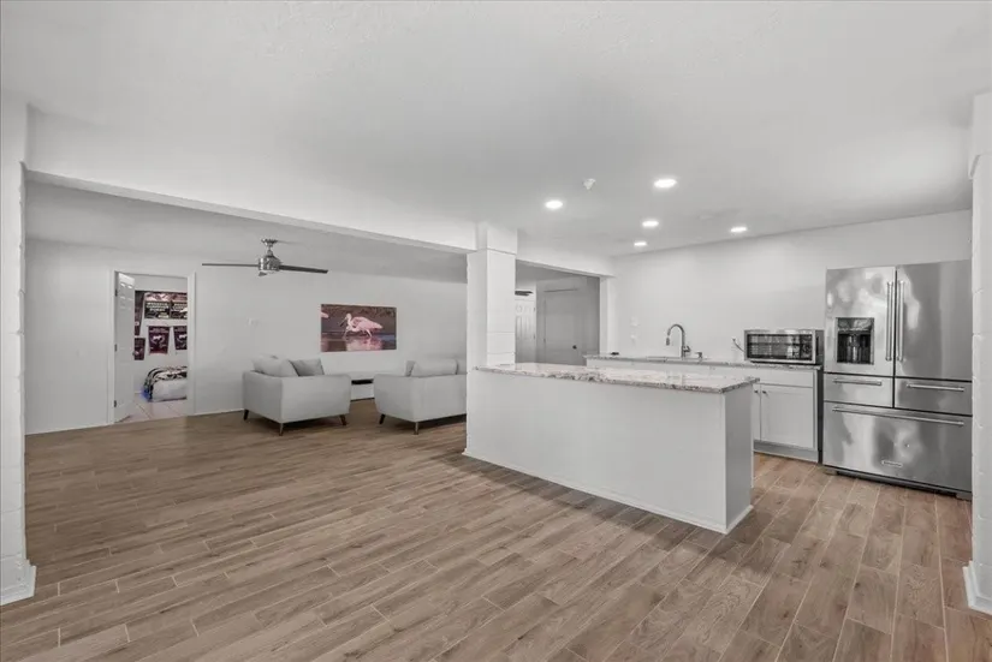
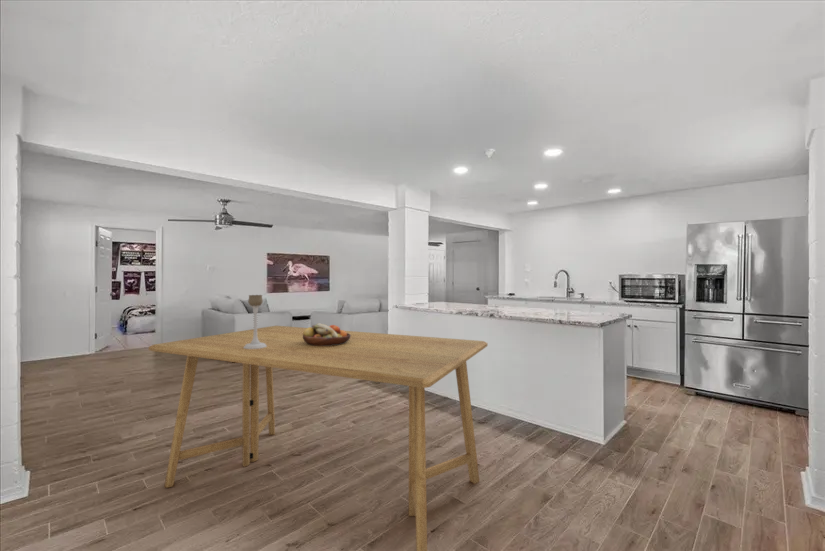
+ candle holder [244,294,267,349]
+ dining table [148,325,488,551]
+ fruit bowl [303,322,351,346]
